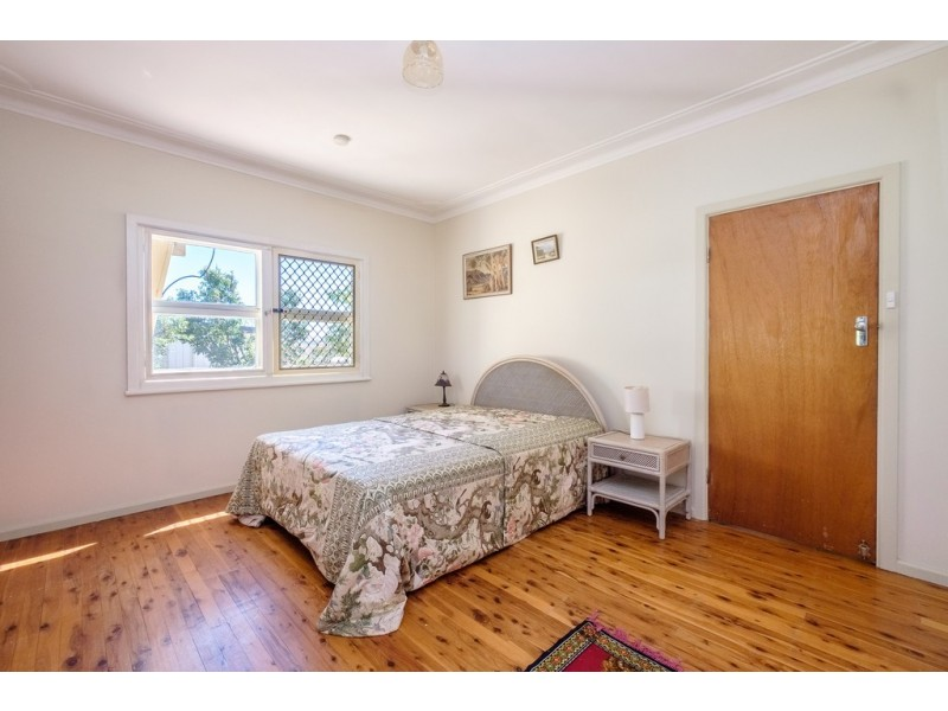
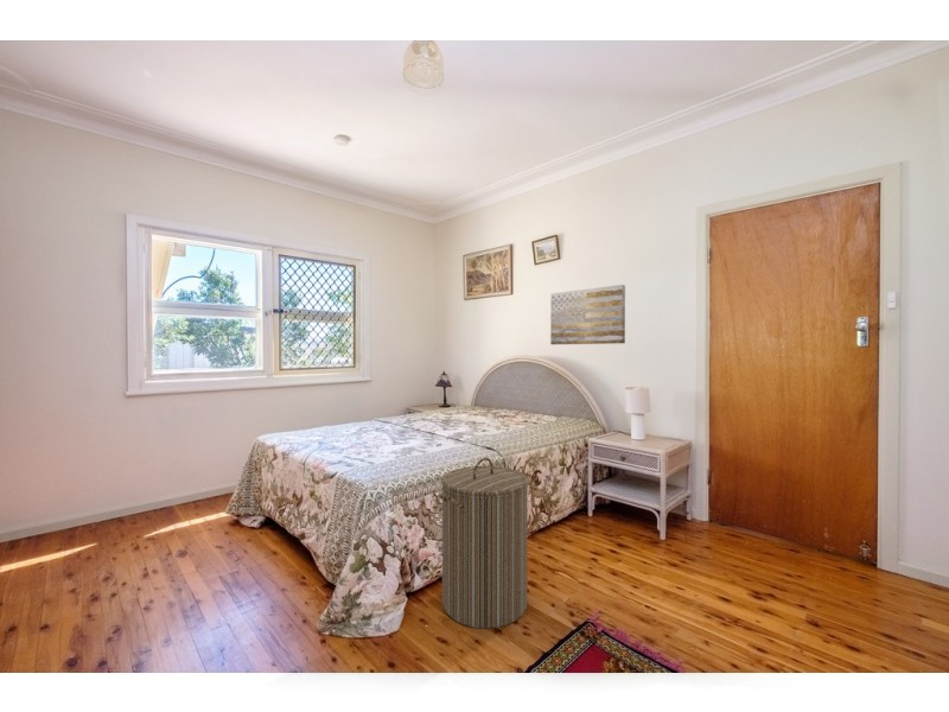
+ wall art [549,284,626,345]
+ laundry hamper [438,457,529,630]
